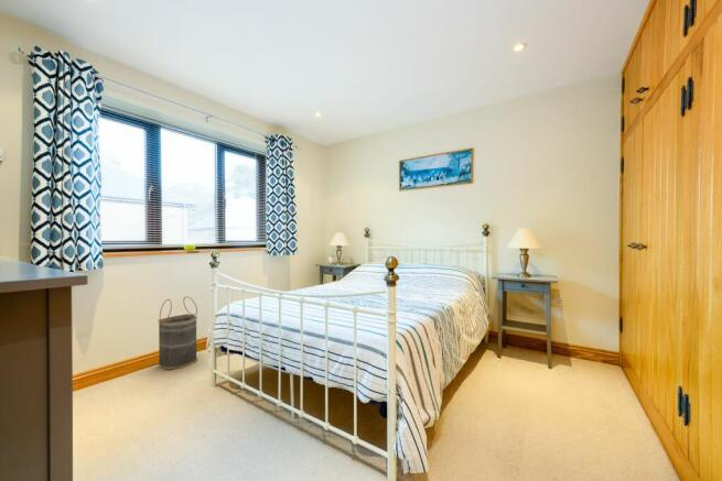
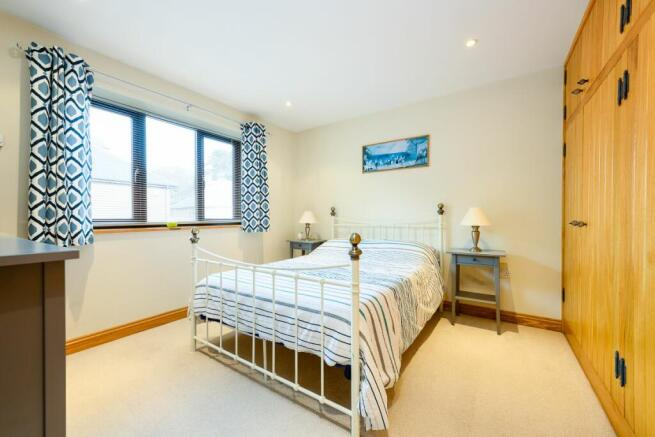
- basket [157,295,198,371]
